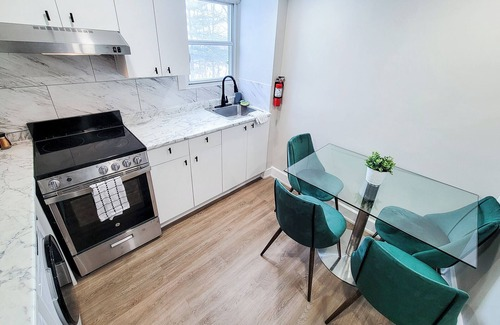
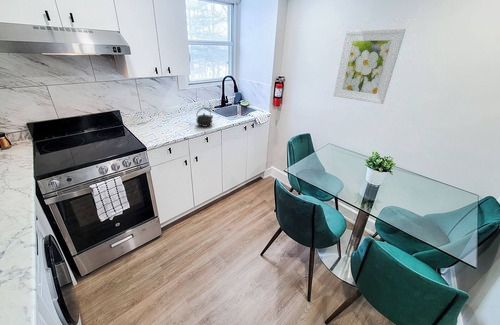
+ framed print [333,28,406,105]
+ kettle [195,107,214,128]
